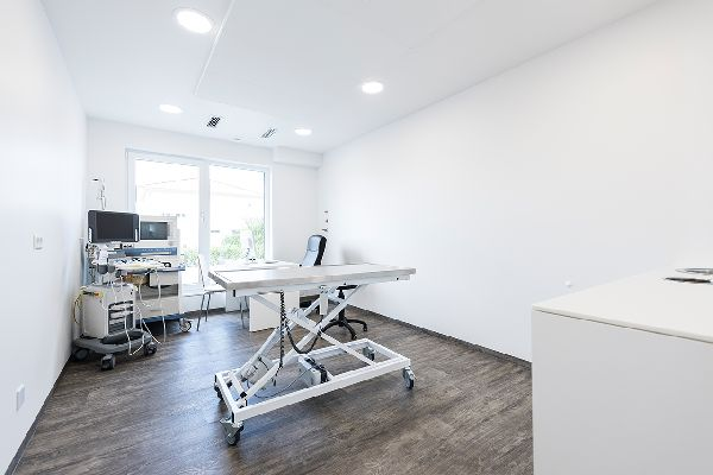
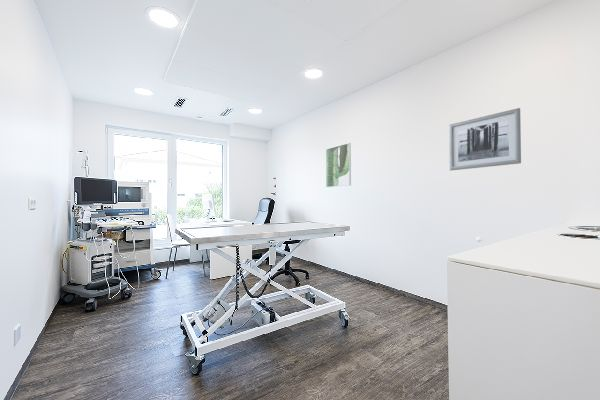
+ wall art [448,107,522,171]
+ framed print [325,142,352,188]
